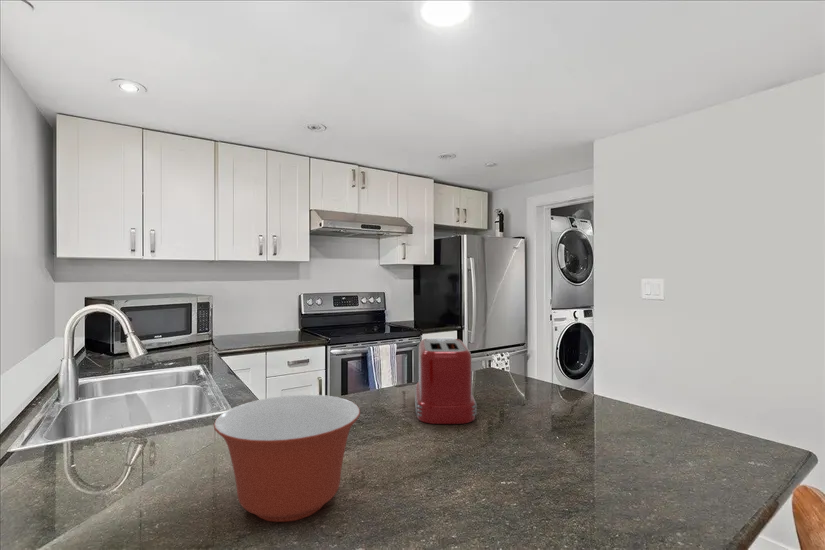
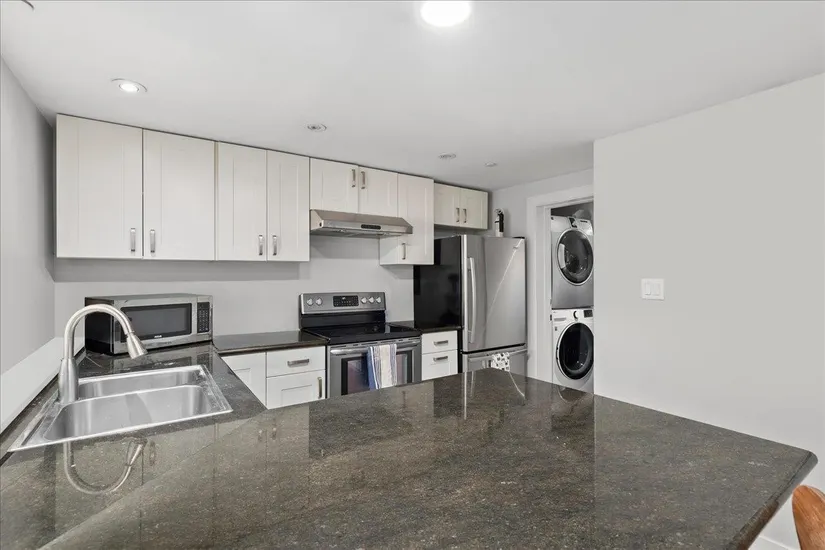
- toaster [414,337,478,425]
- mixing bowl [213,394,361,523]
